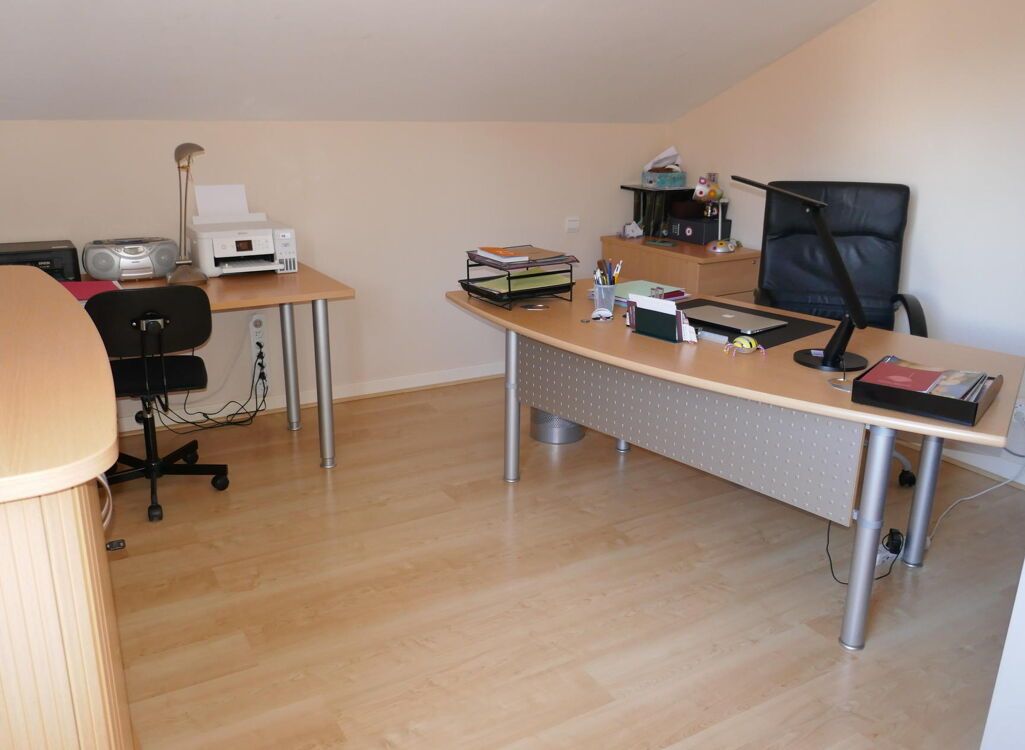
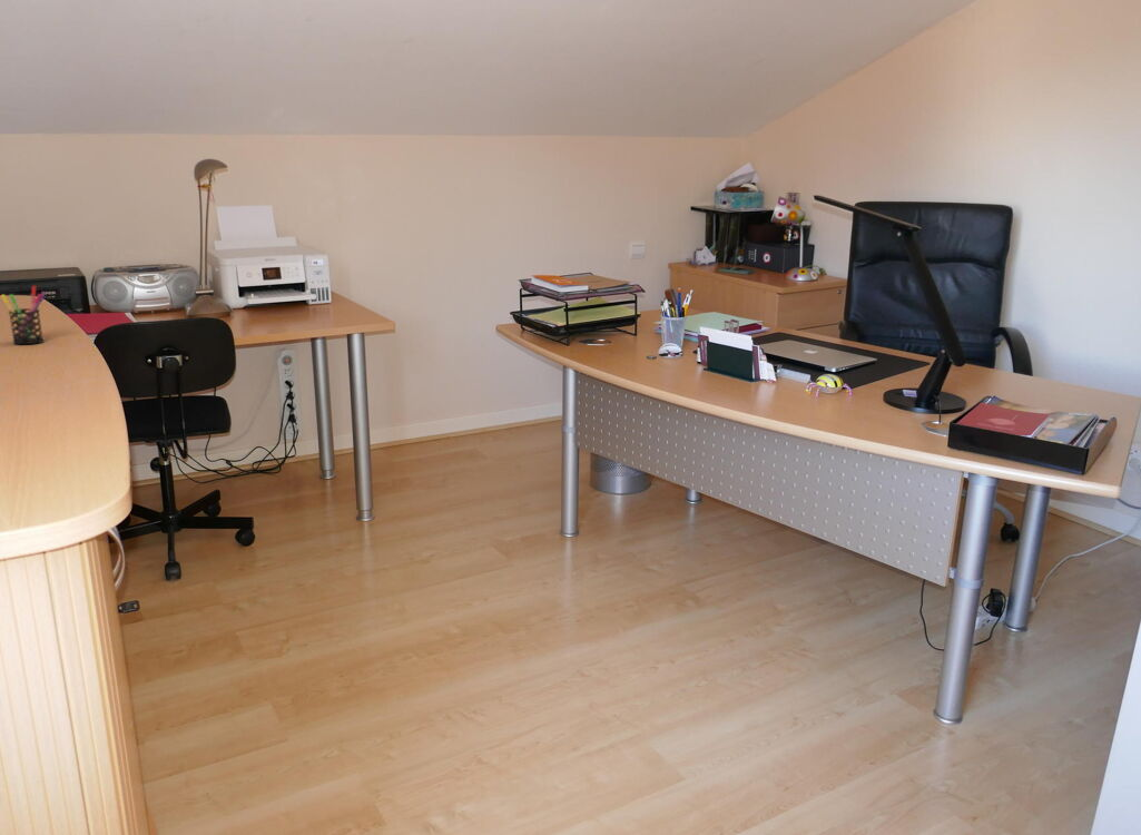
+ pen holder [0,285,47,345]
